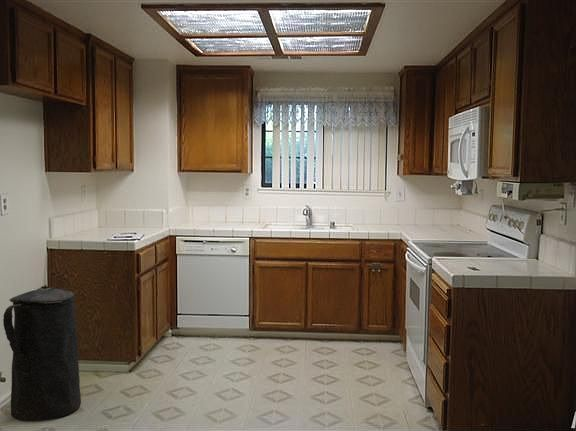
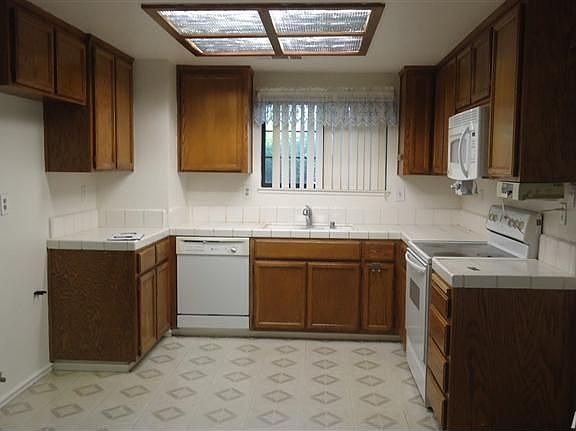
- trash can [2,284,82,423]
